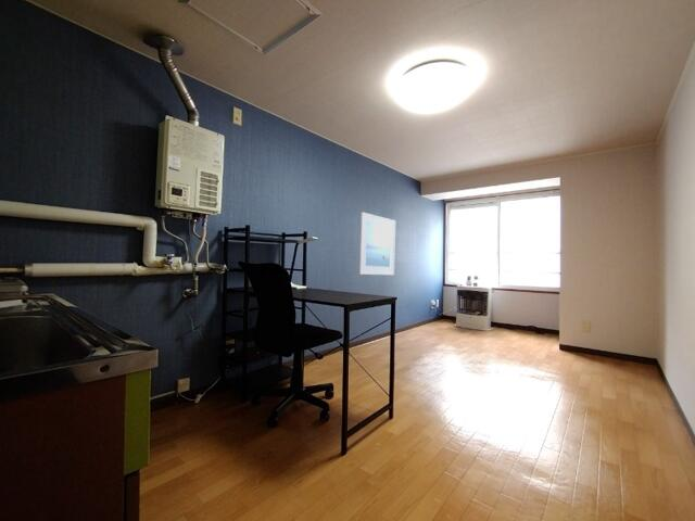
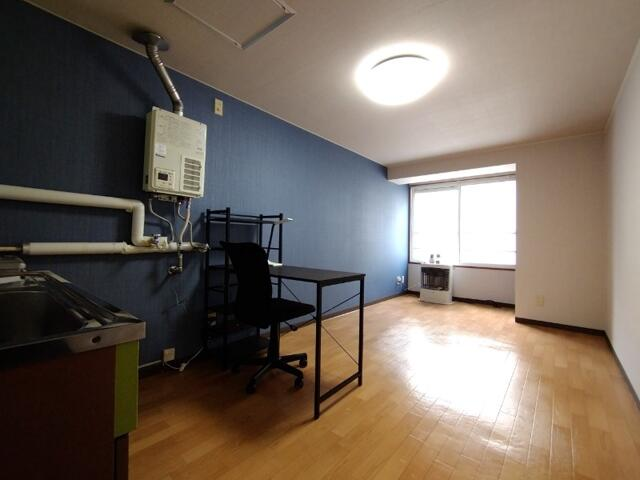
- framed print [357,211,396,276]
